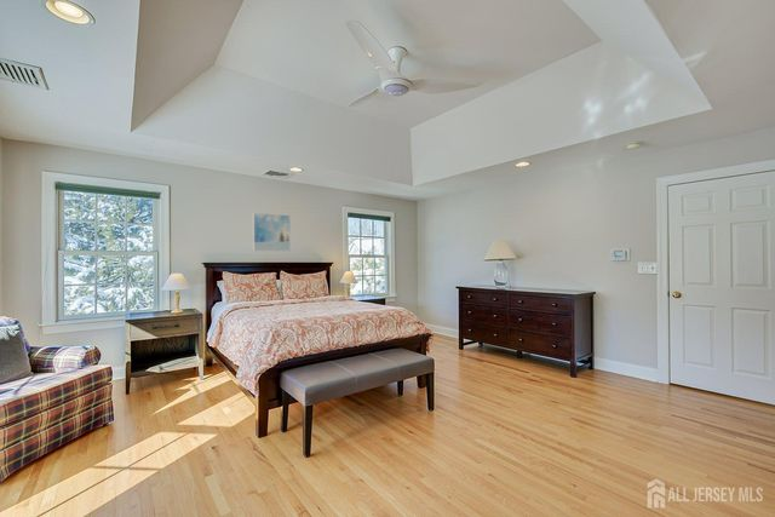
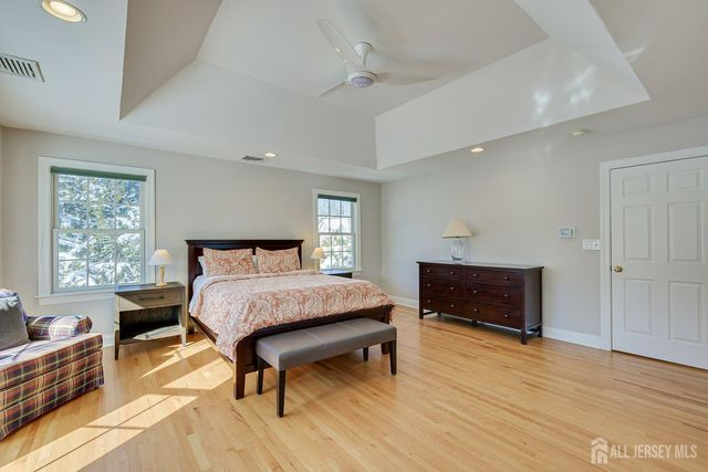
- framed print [252,212,292,252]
